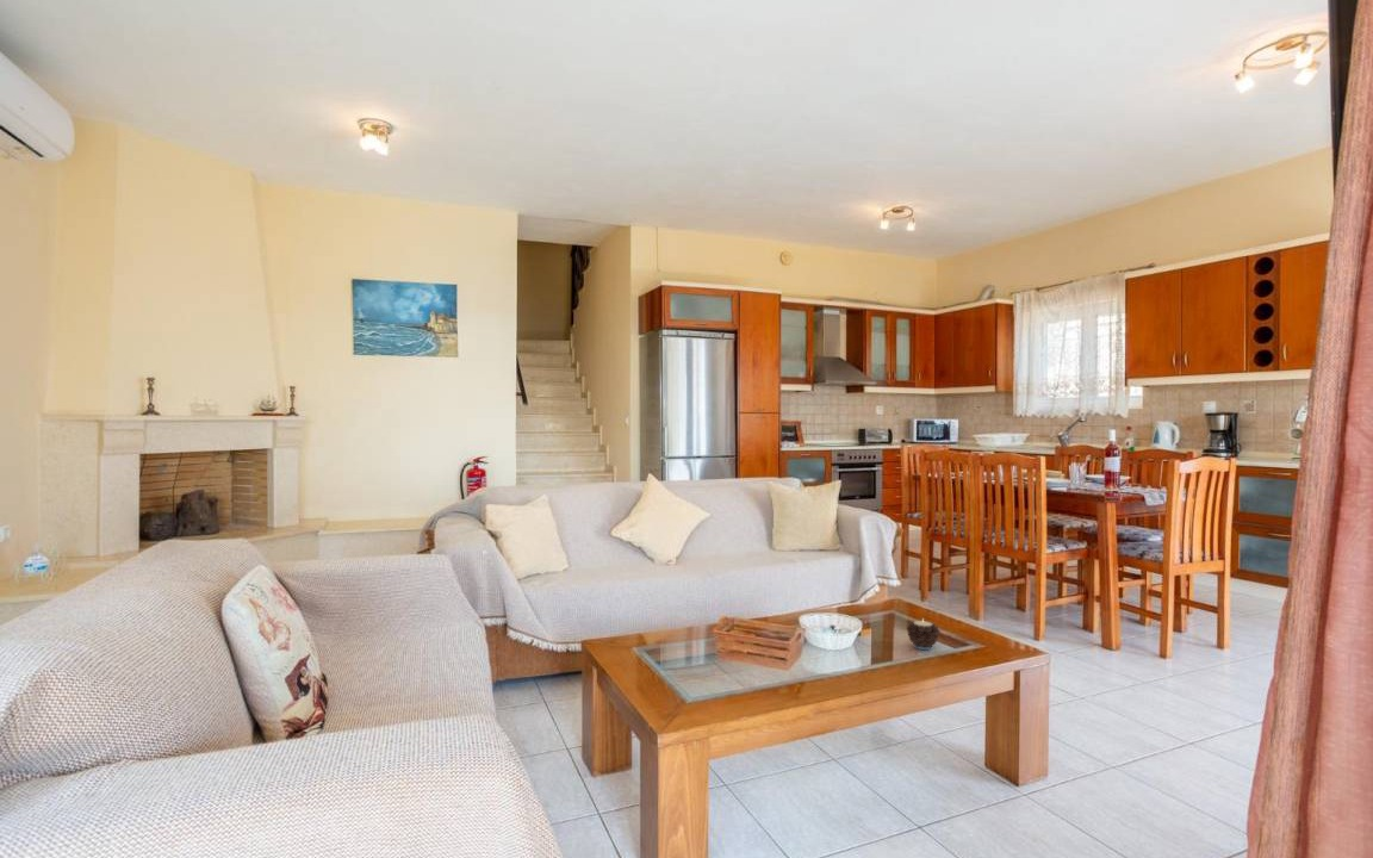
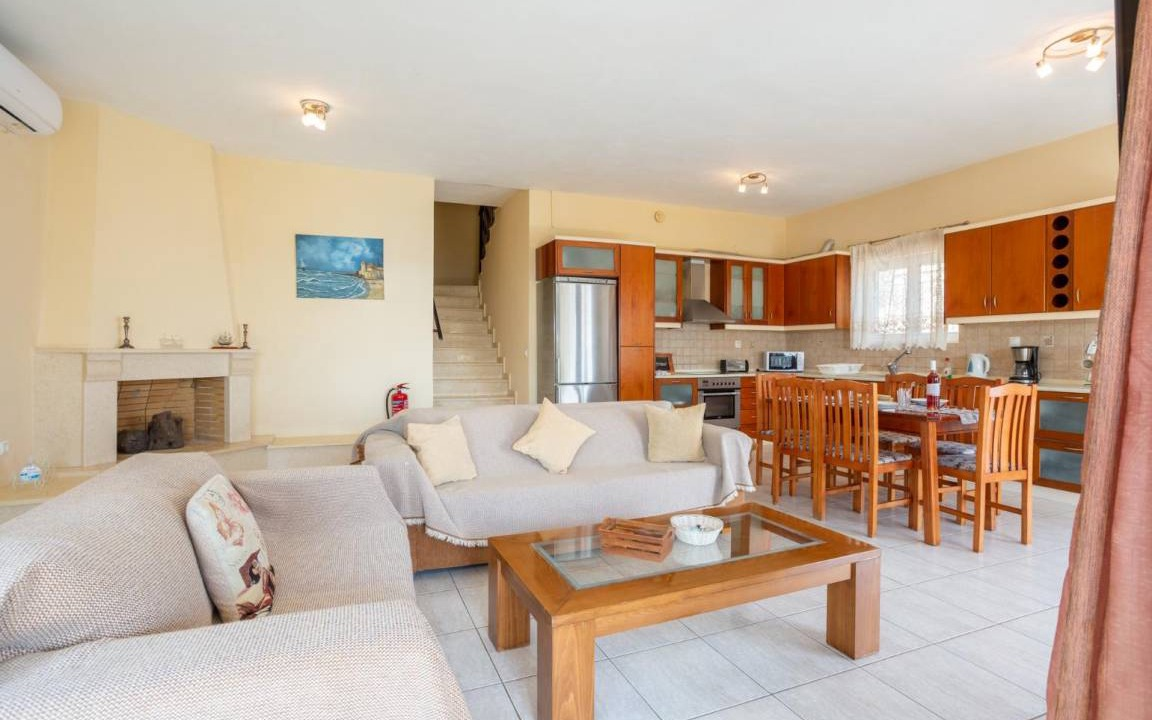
- candle [906,617,942,651]
